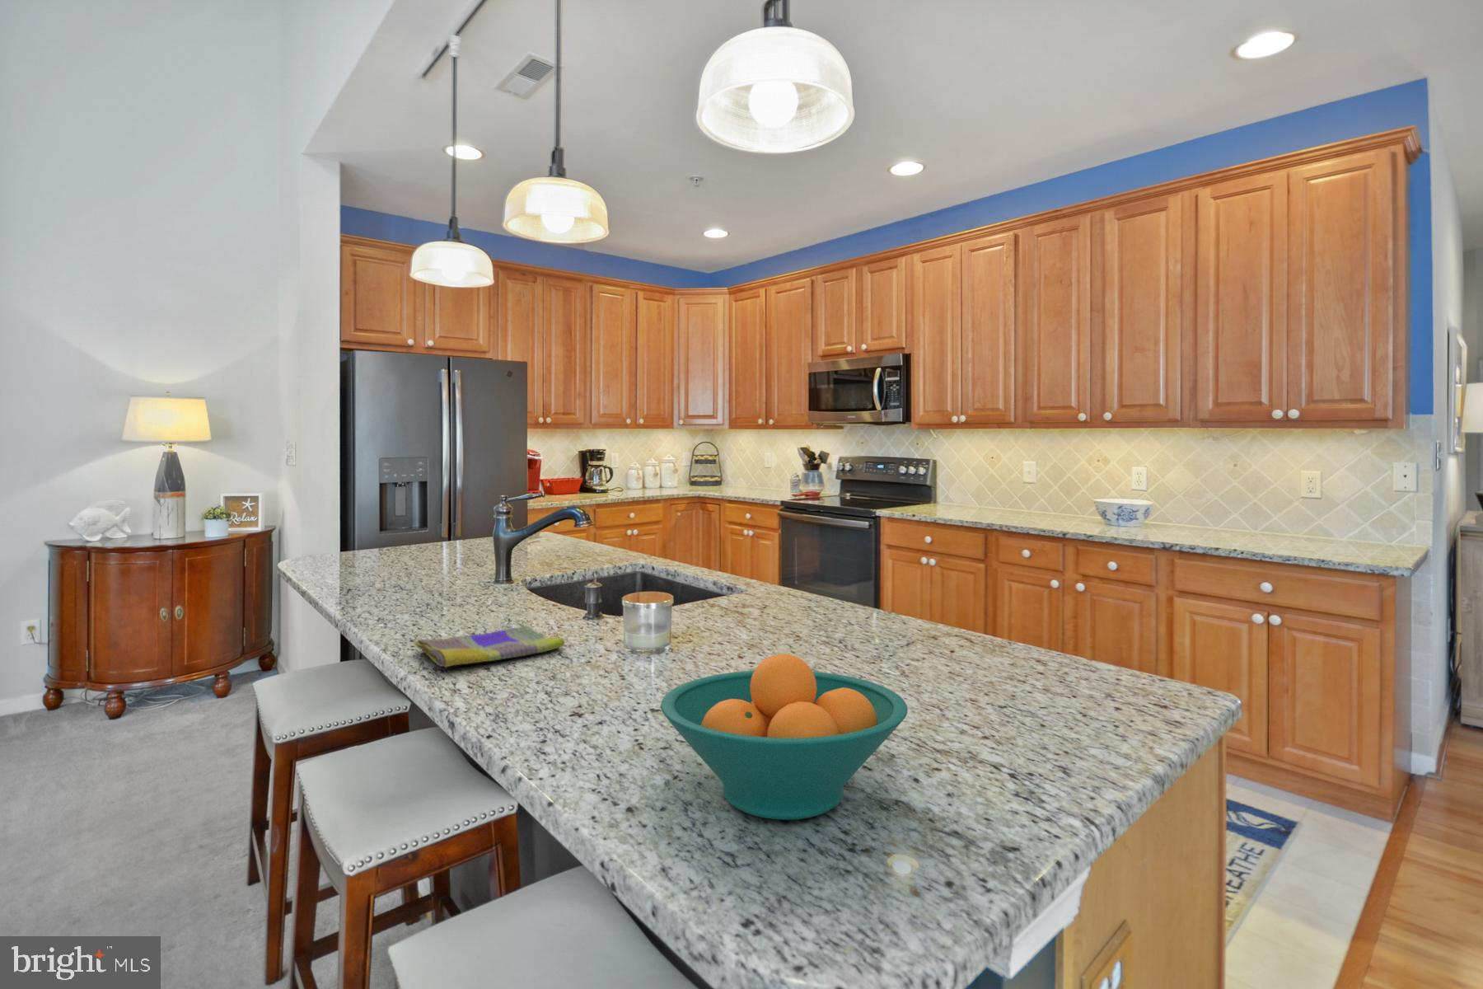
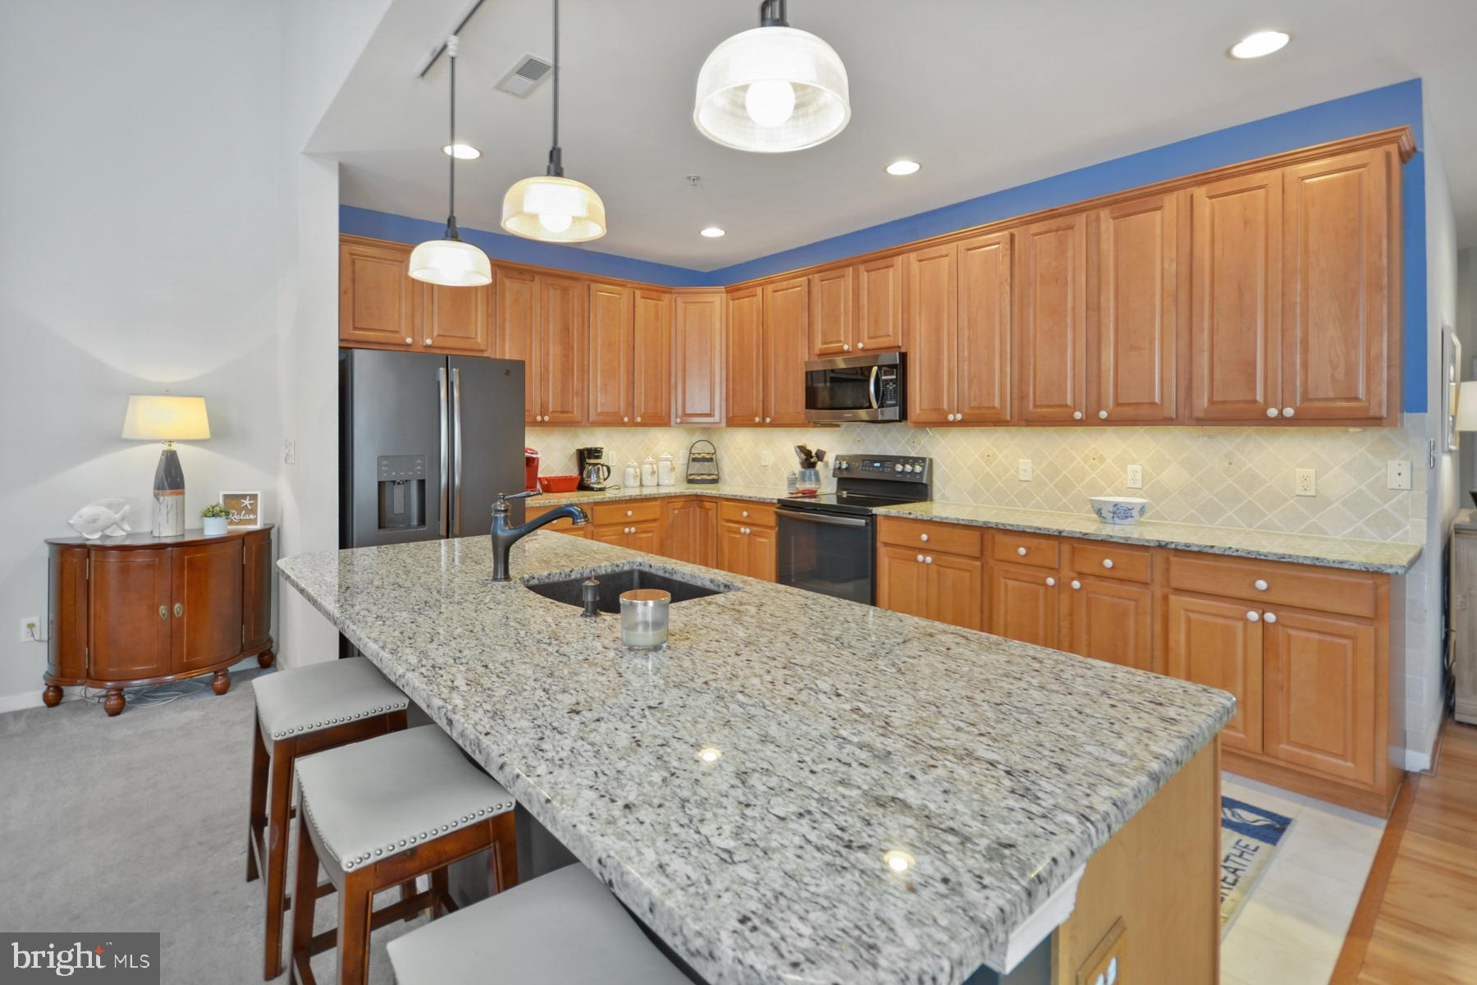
- fruit bowl [660,652,909,821]
- dish towel [412,626,565,669]
